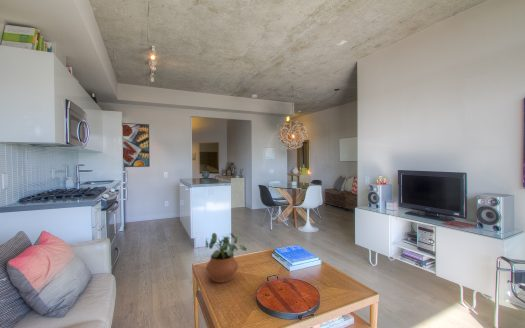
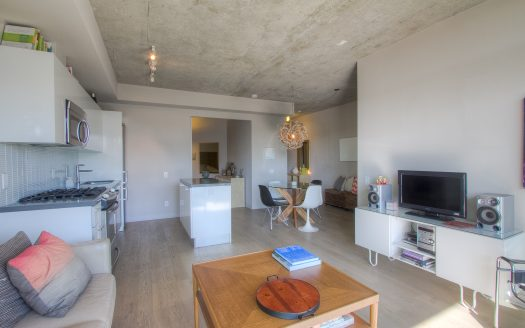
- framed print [122,122,151,168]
- potted plant [205,232,248,284]
